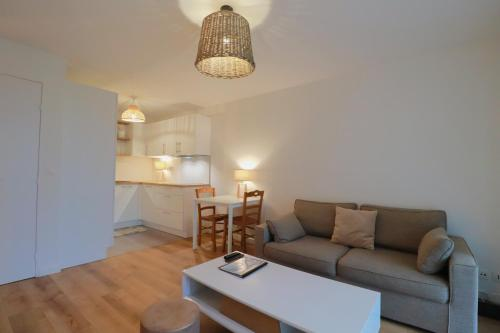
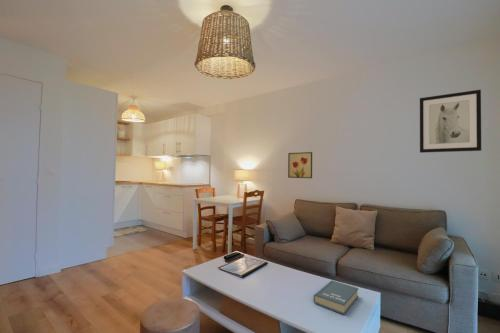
+ wall art [419,89,482,154]
+ book [313,279,359,315]
+ wall art [287,151,313,179]
